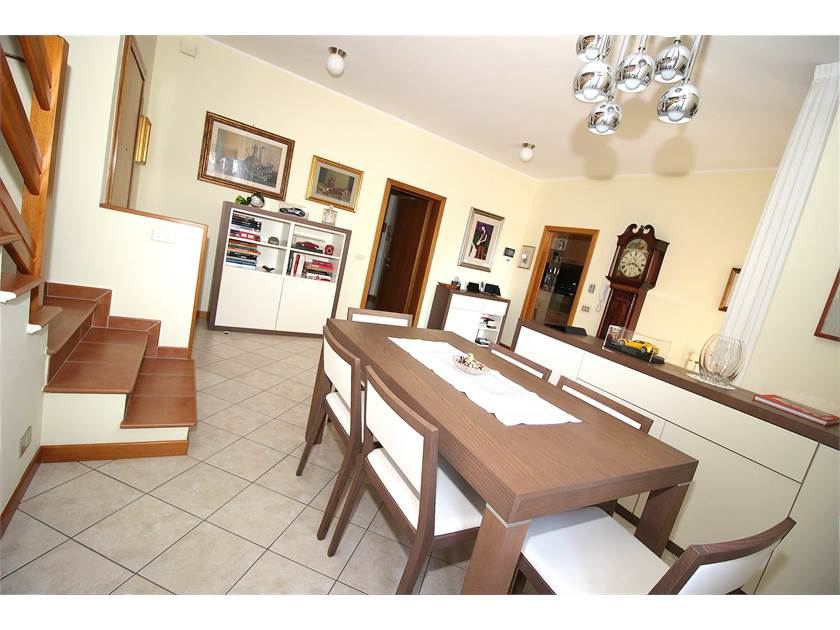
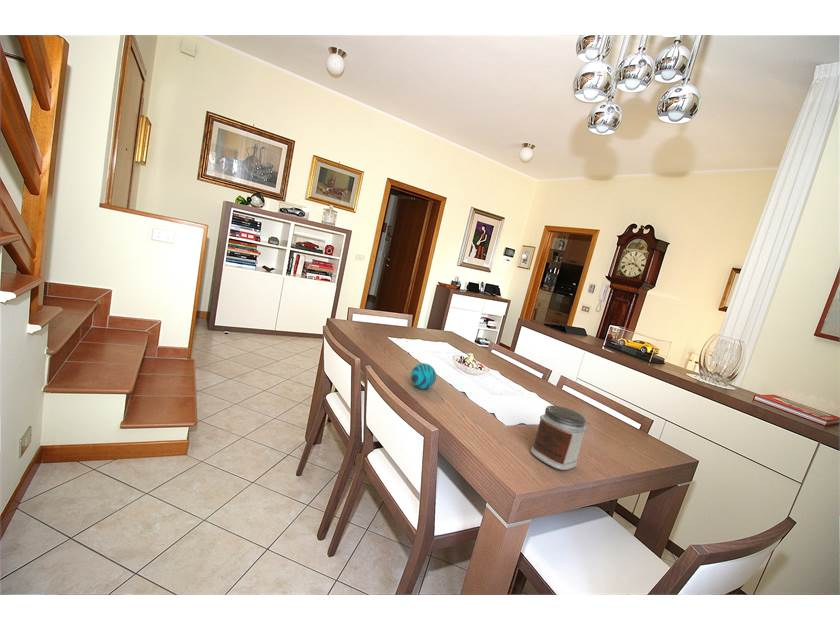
+ decorative ball [410,362,437,390]
+ jar [530,405,587,471]
